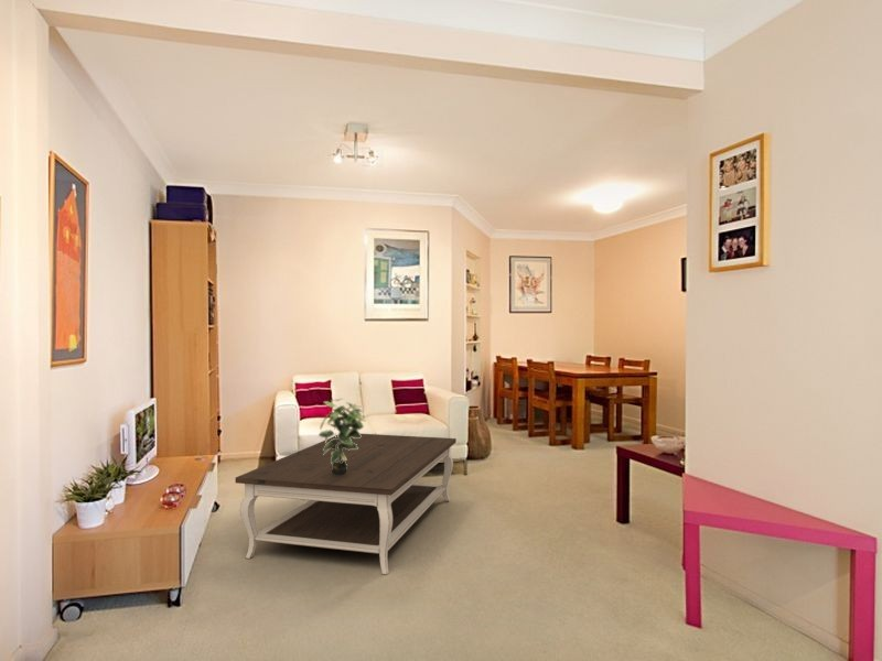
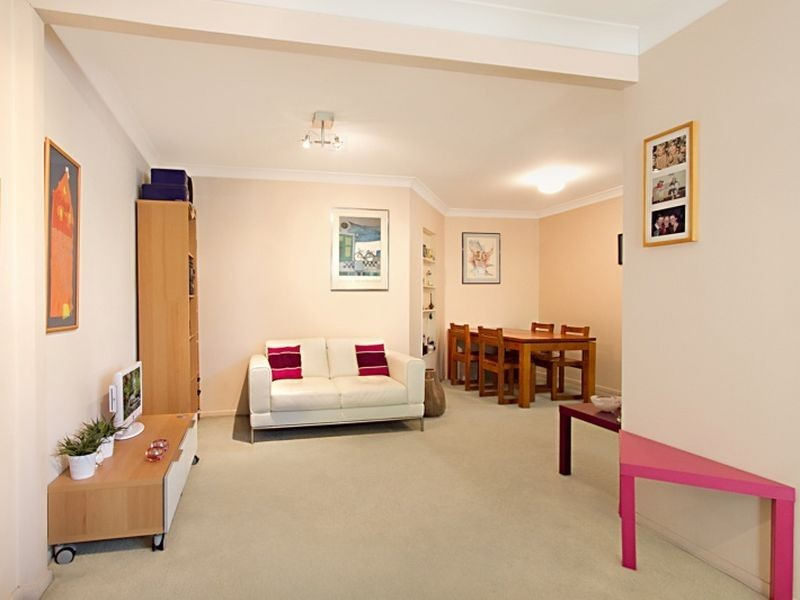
- potted plant [318,398,366,475]
- coffee table [235,433,458,575]
